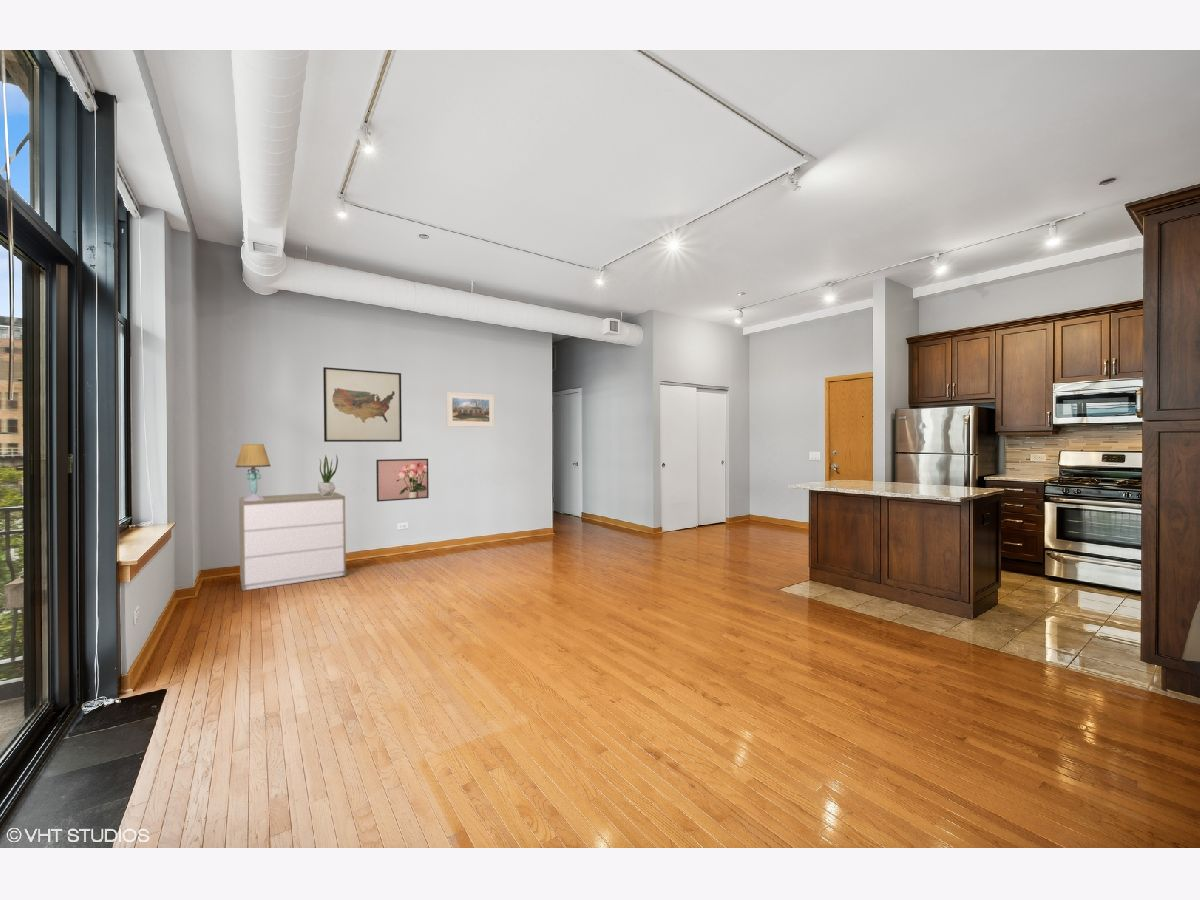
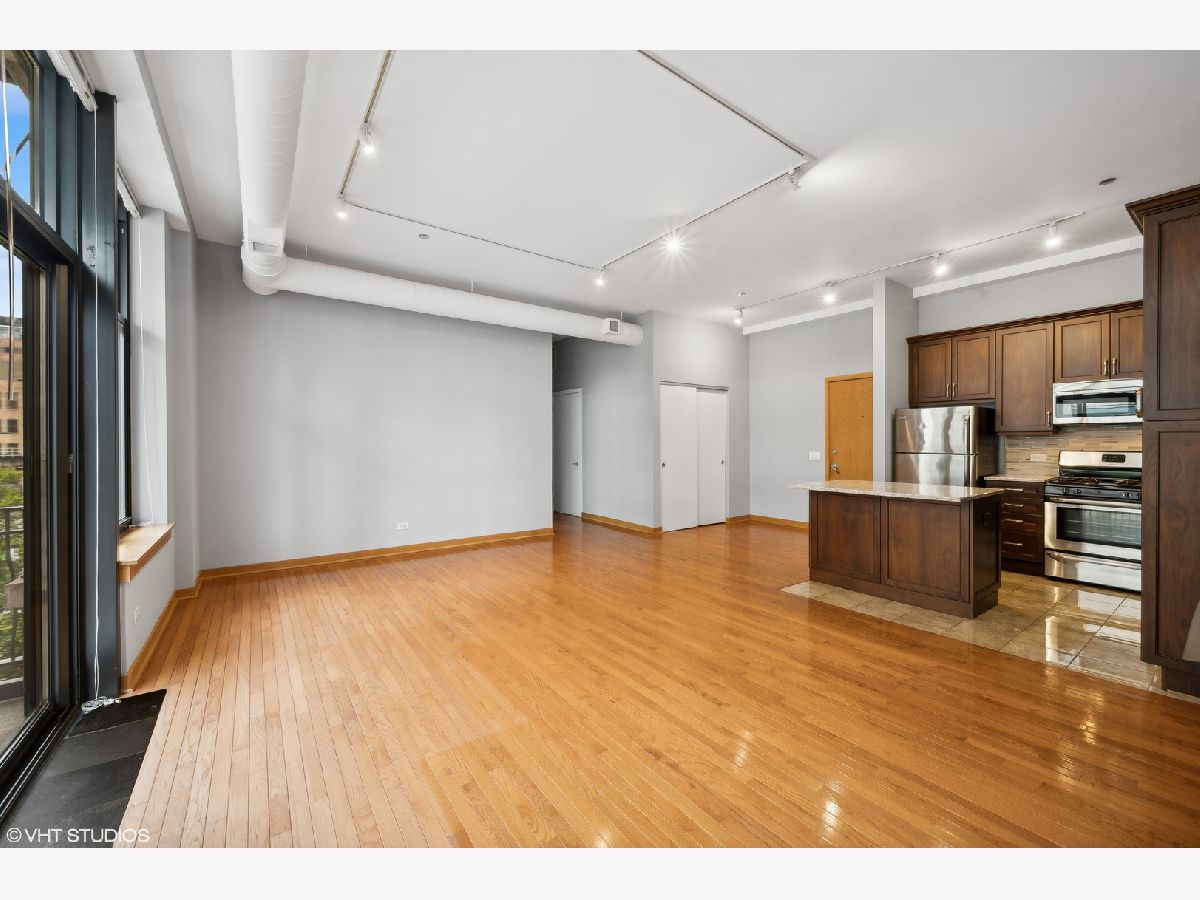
- table lamp [235,443,271,501]
- wall art [322,366,403,443]
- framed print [445,391,495,428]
- dresser [238,491,347,592]
- potted plant [317,454,339,496]
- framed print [375,458,430,503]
